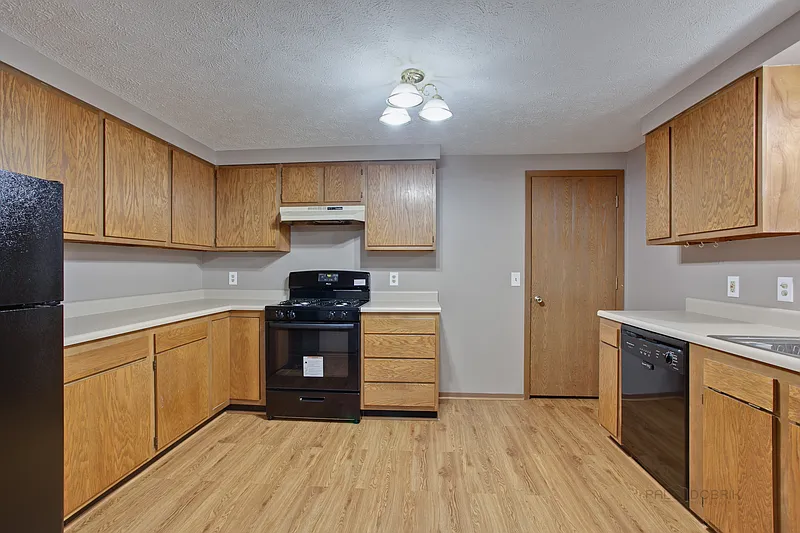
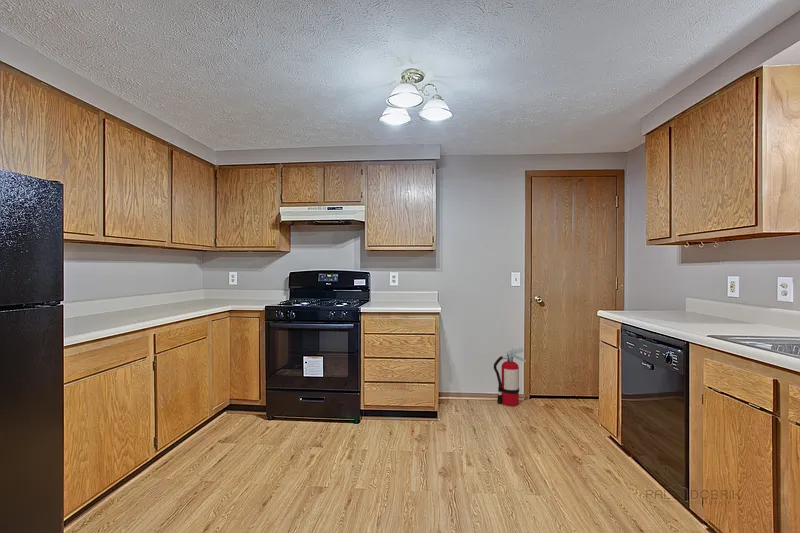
+ fire extinguisher [493,347,527,407]
